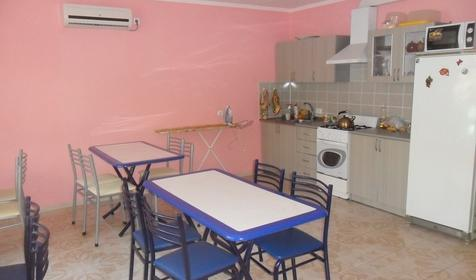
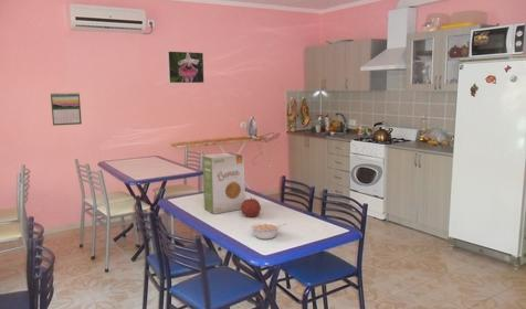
+ fruit [240,195,262,219]
+ legume [250,221,286,241]
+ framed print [166,50,206,84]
+ food box [201,151,246,215]
+ calendar [50,92,83,127]
